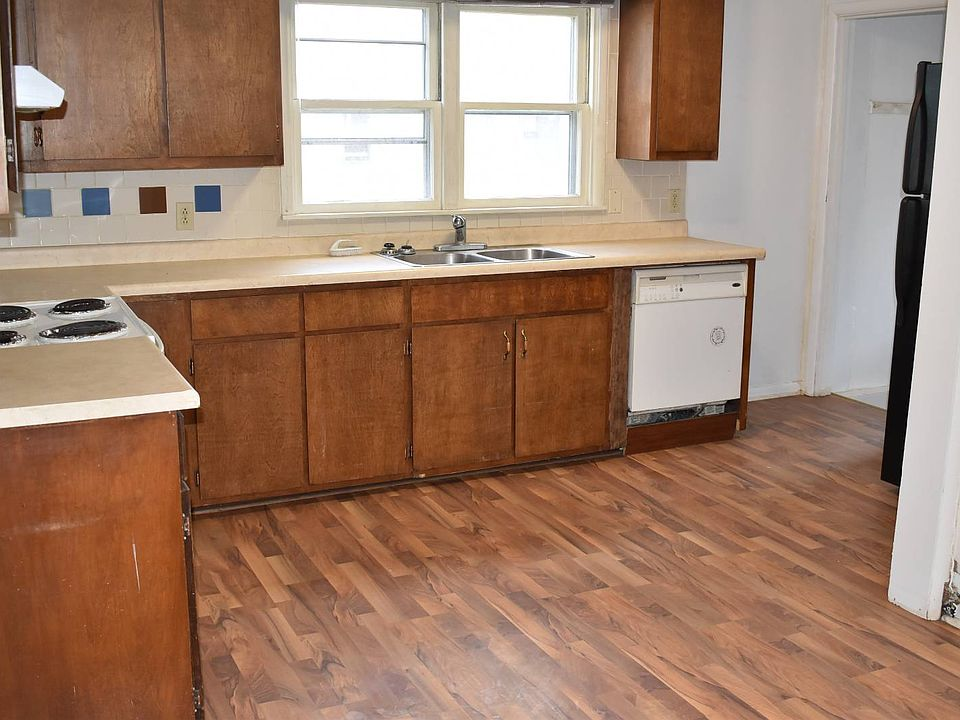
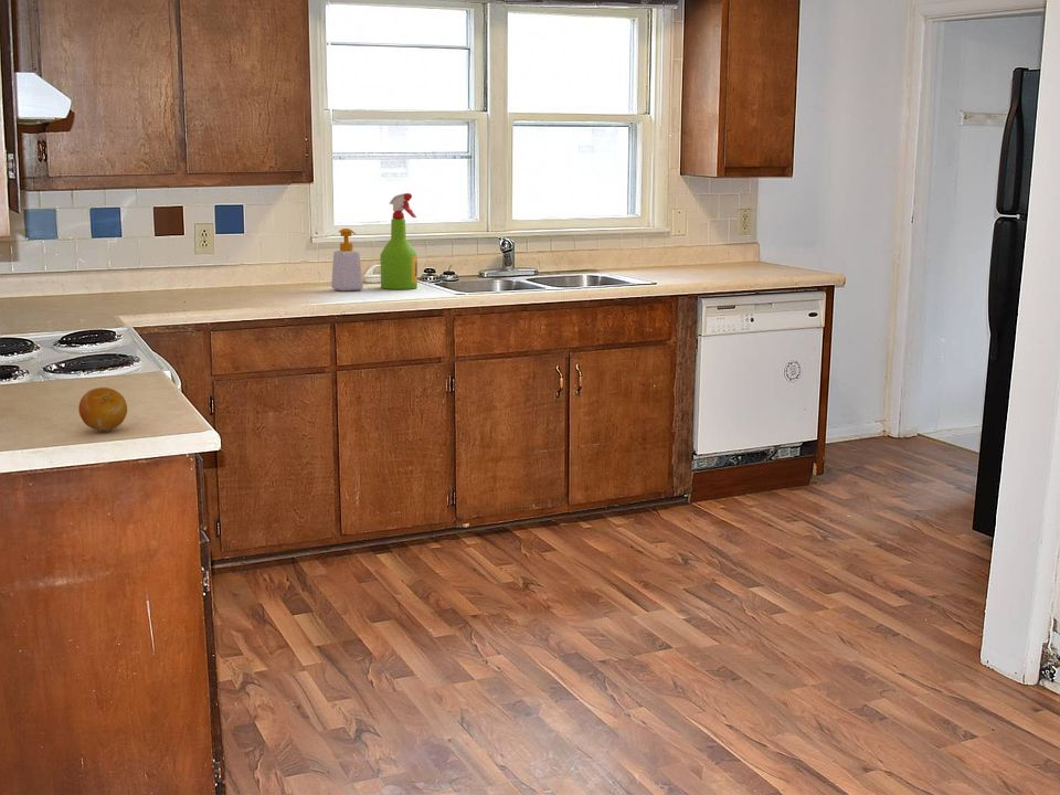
+ spray bottle [379,192,418,290]
+ soap bottle [330,227,364,292]
+ fruit [77,386,128,432]
